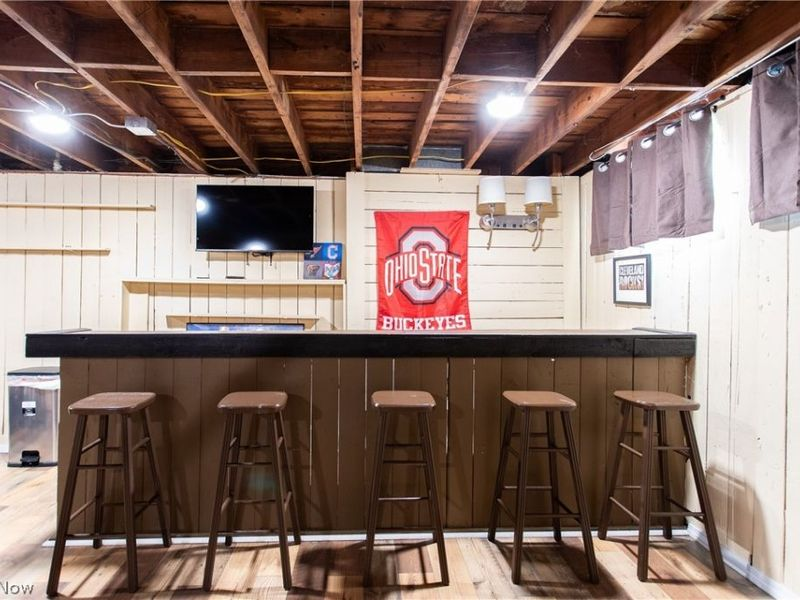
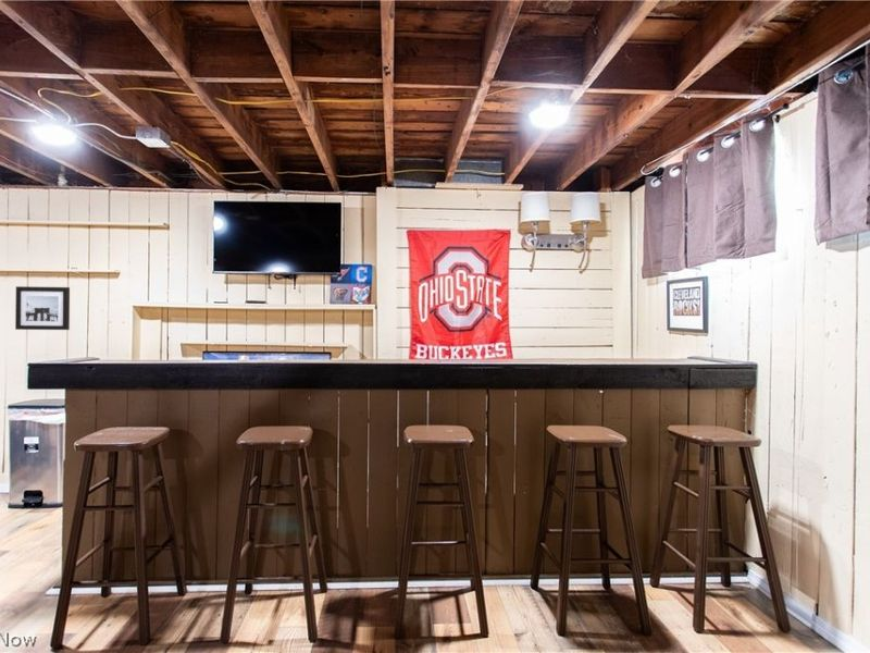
+ wall art [14,285,71,331]
